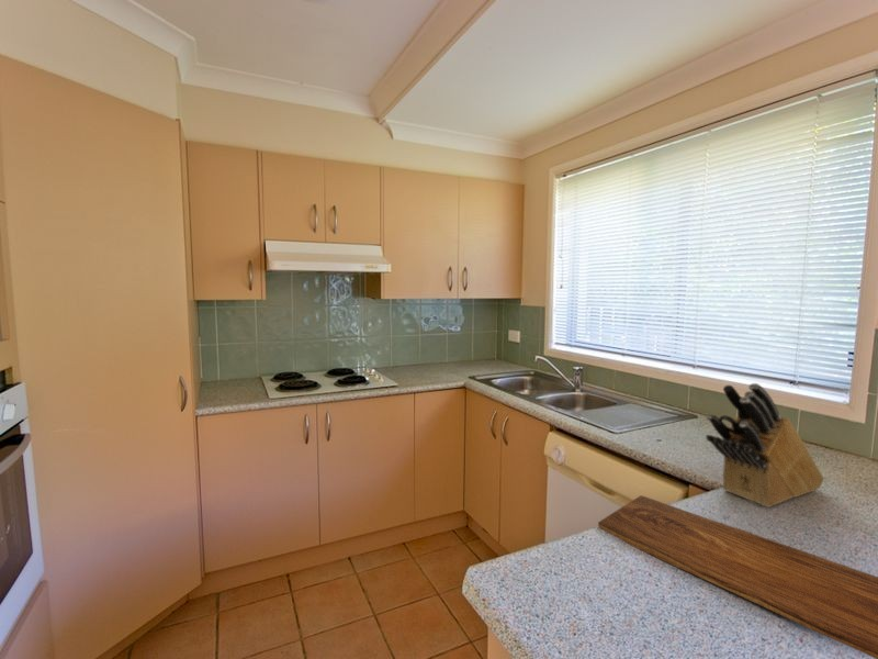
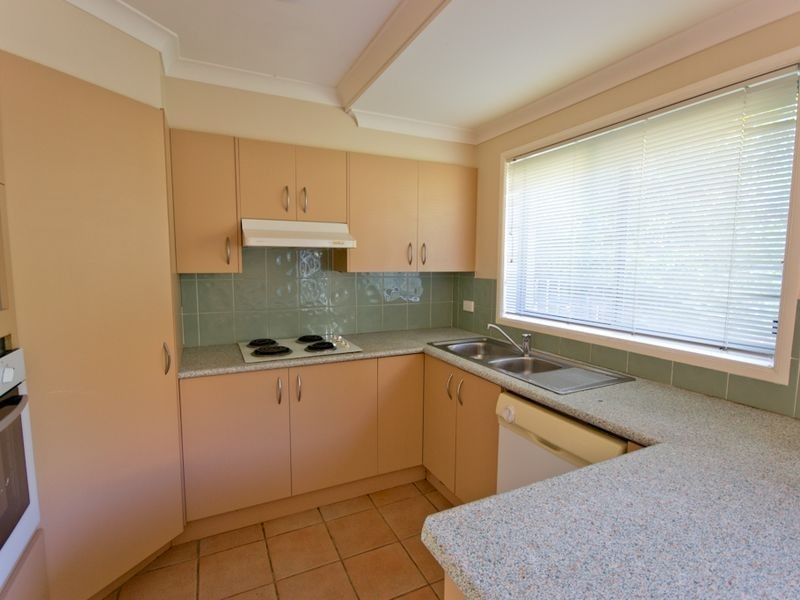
- cutting board [597,494,878,659]
- knife block [705,382,825,509]
